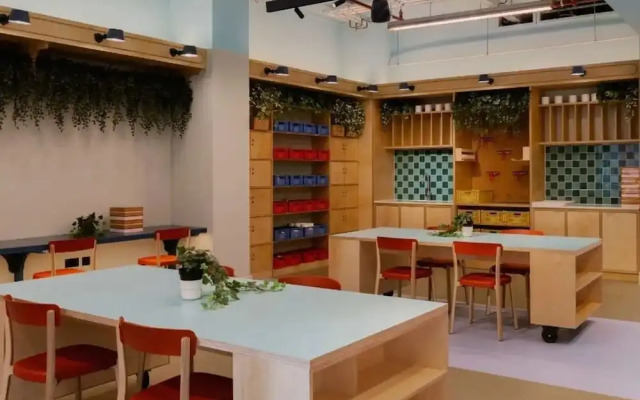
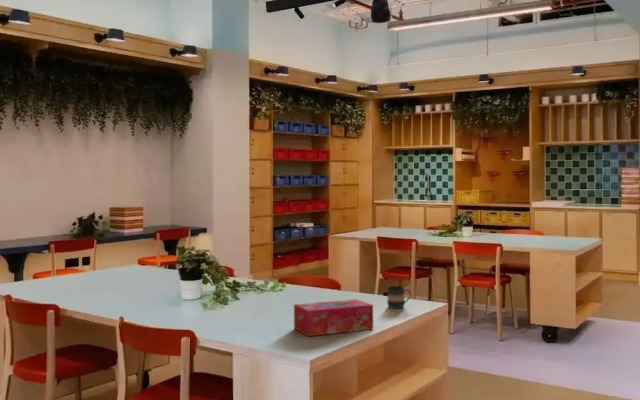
+ tissue box [293,298,374,337]
+ mug [386,285,412,309]
